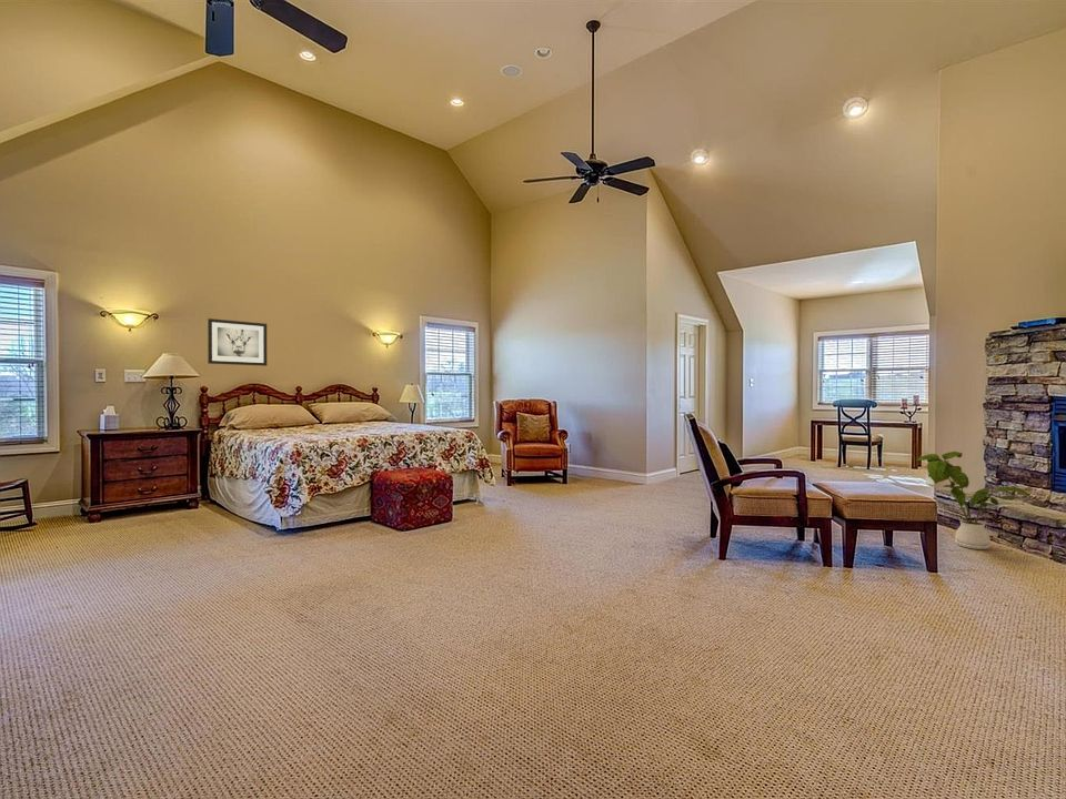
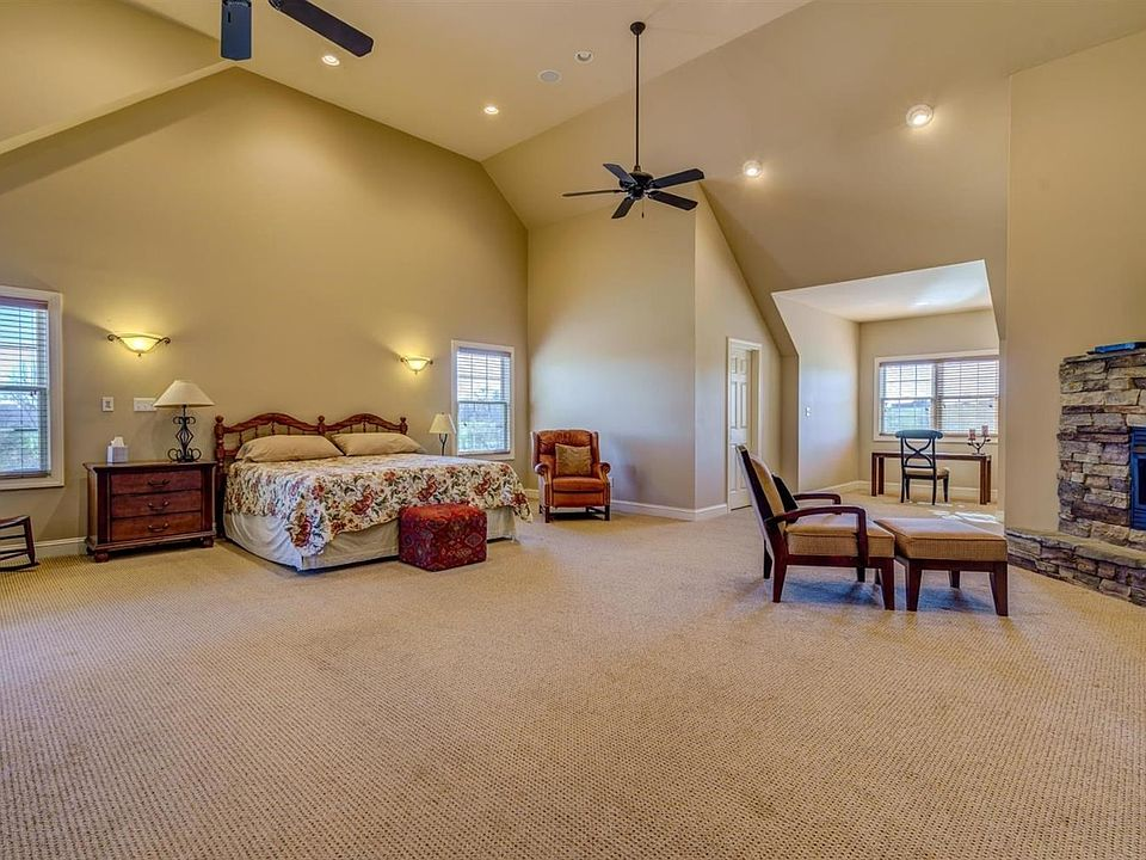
- house plant [915,451,1034,550]
- wall art [207,317,268,367]
